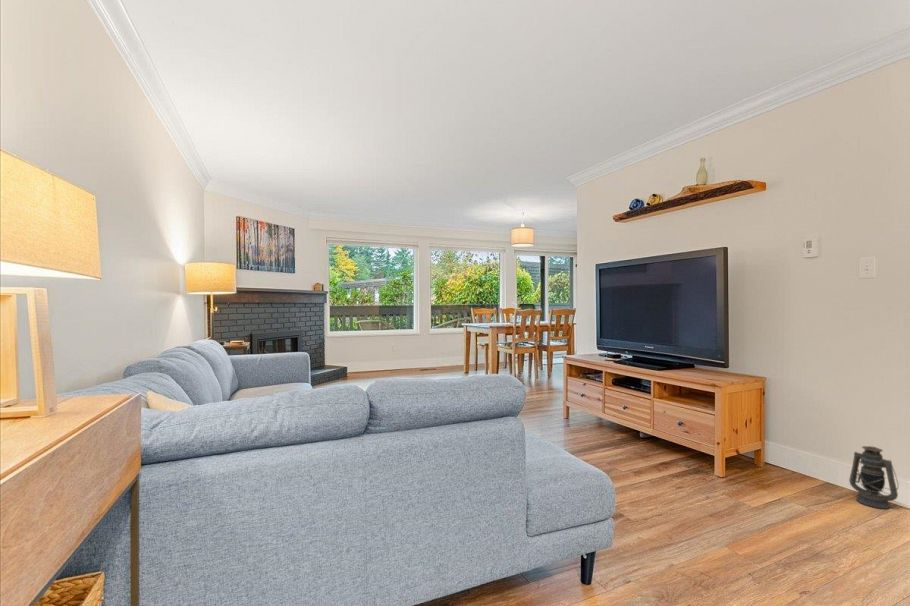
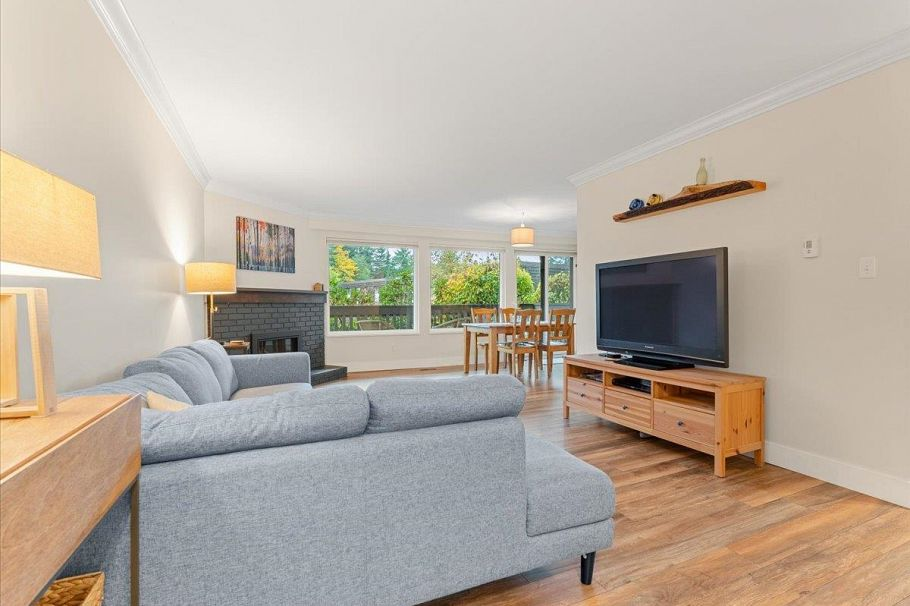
- lantern [848,445,900,510]
